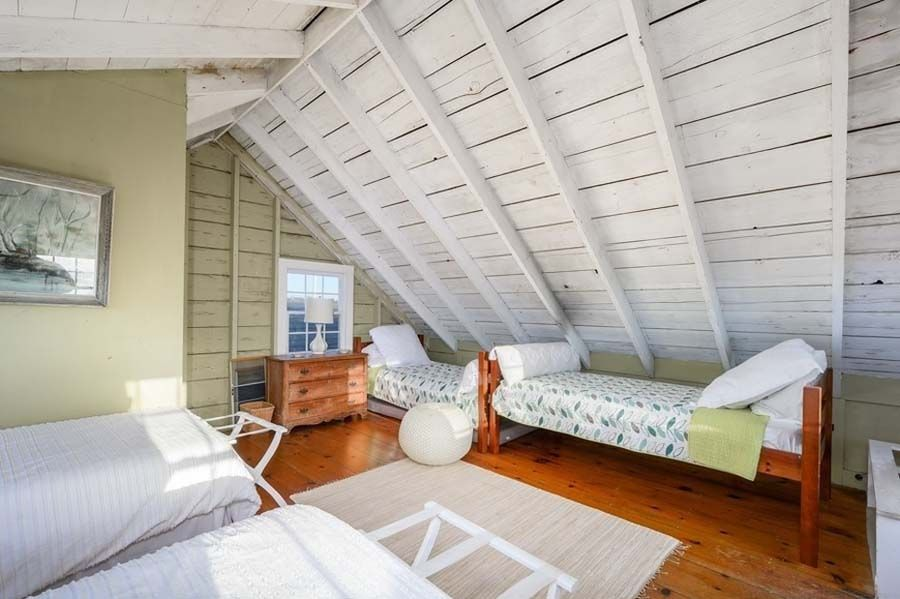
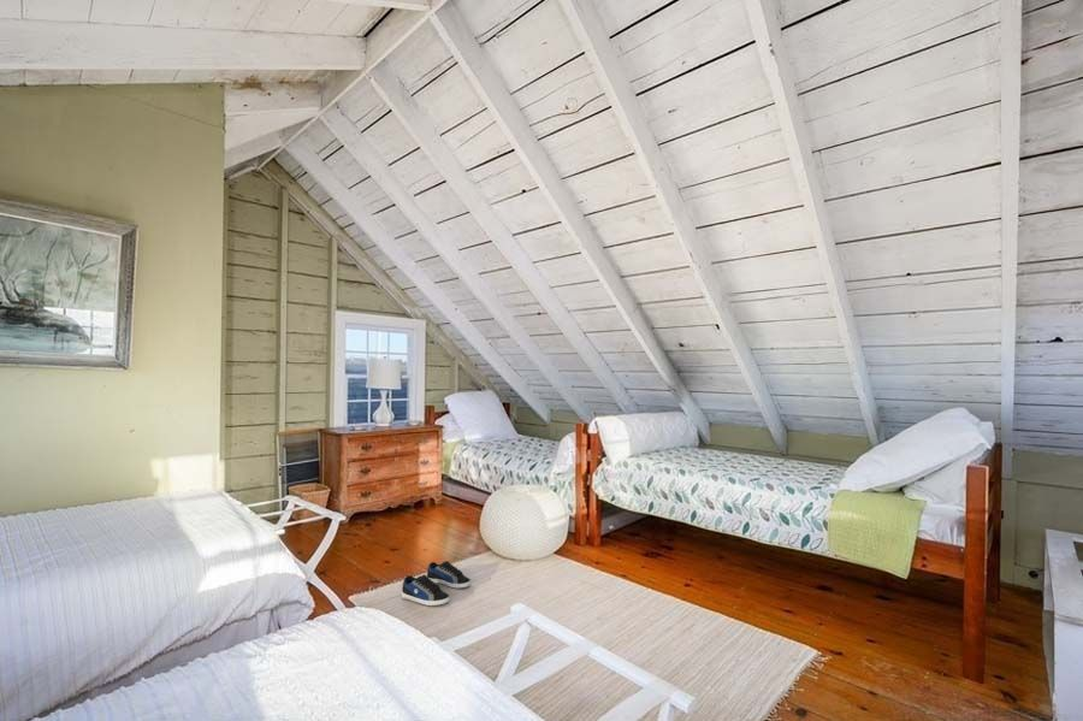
+ shoe [401,560,472,607]
